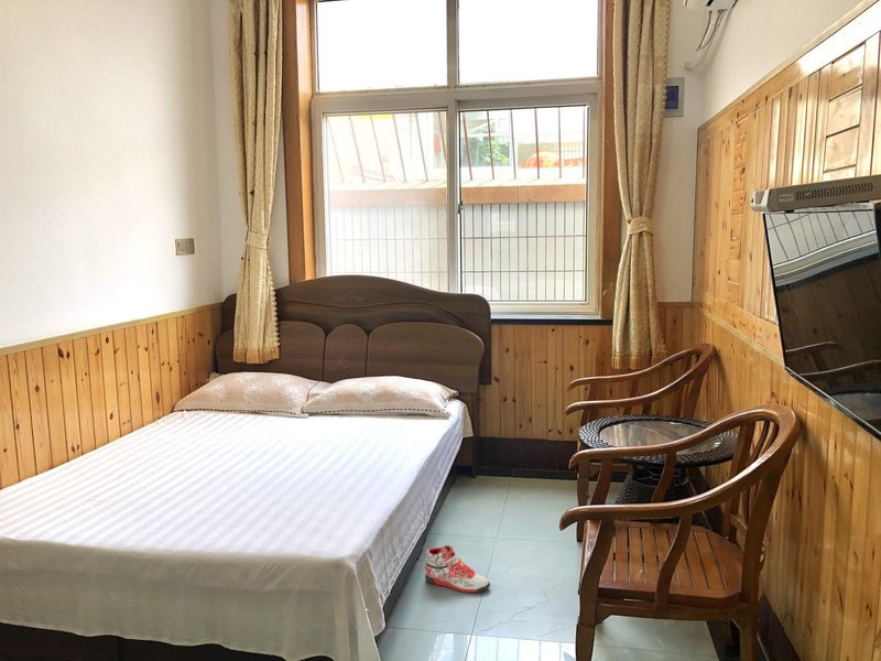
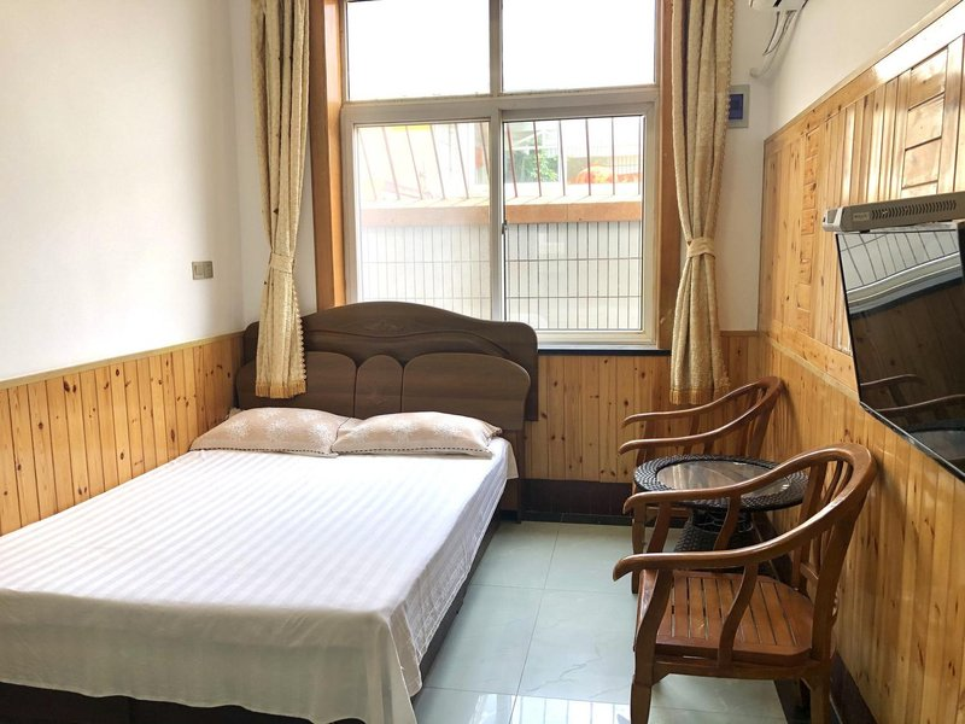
- sneaker [424,544,491,594]
